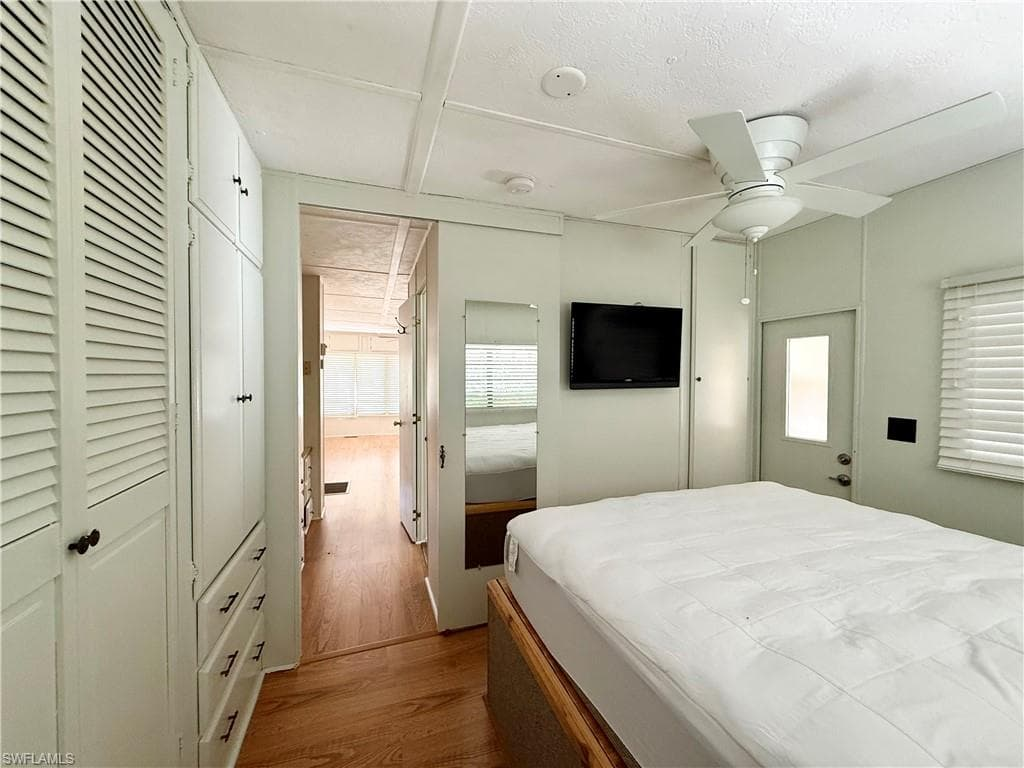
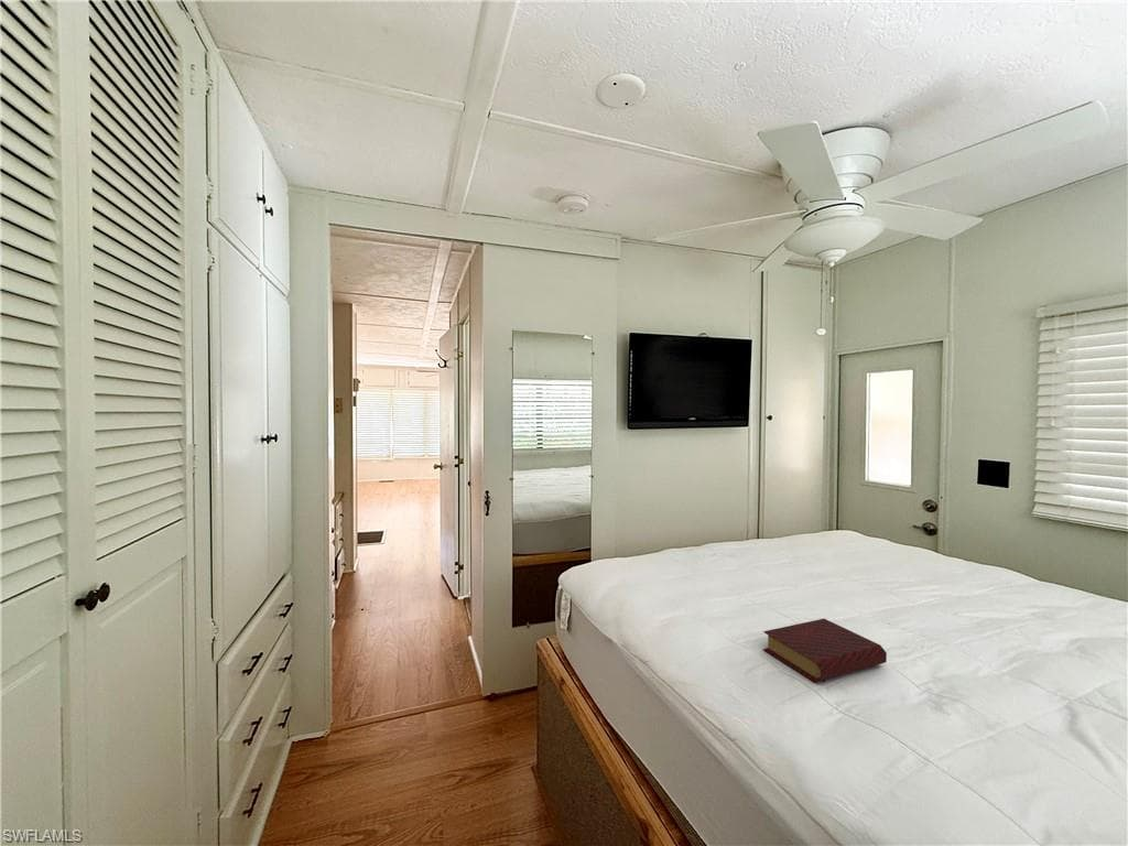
+ book [762,618,888,684]
